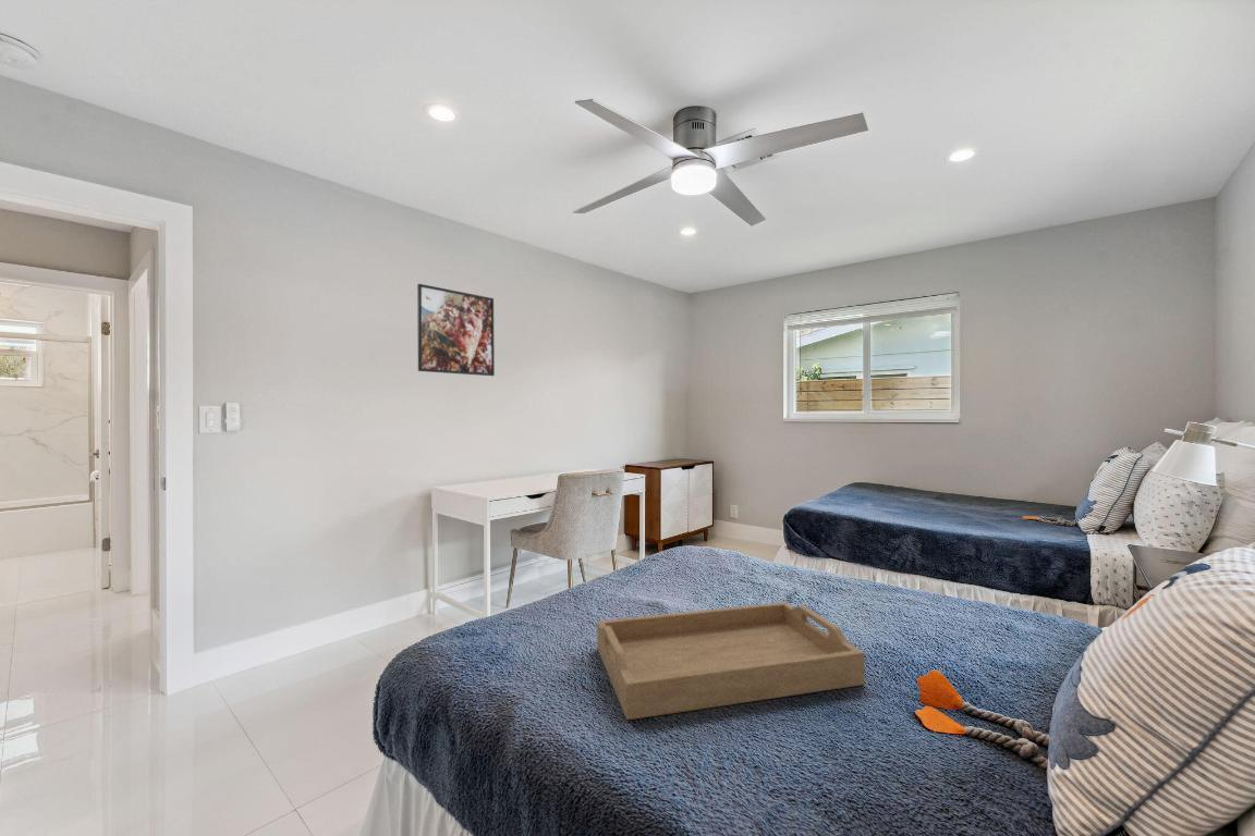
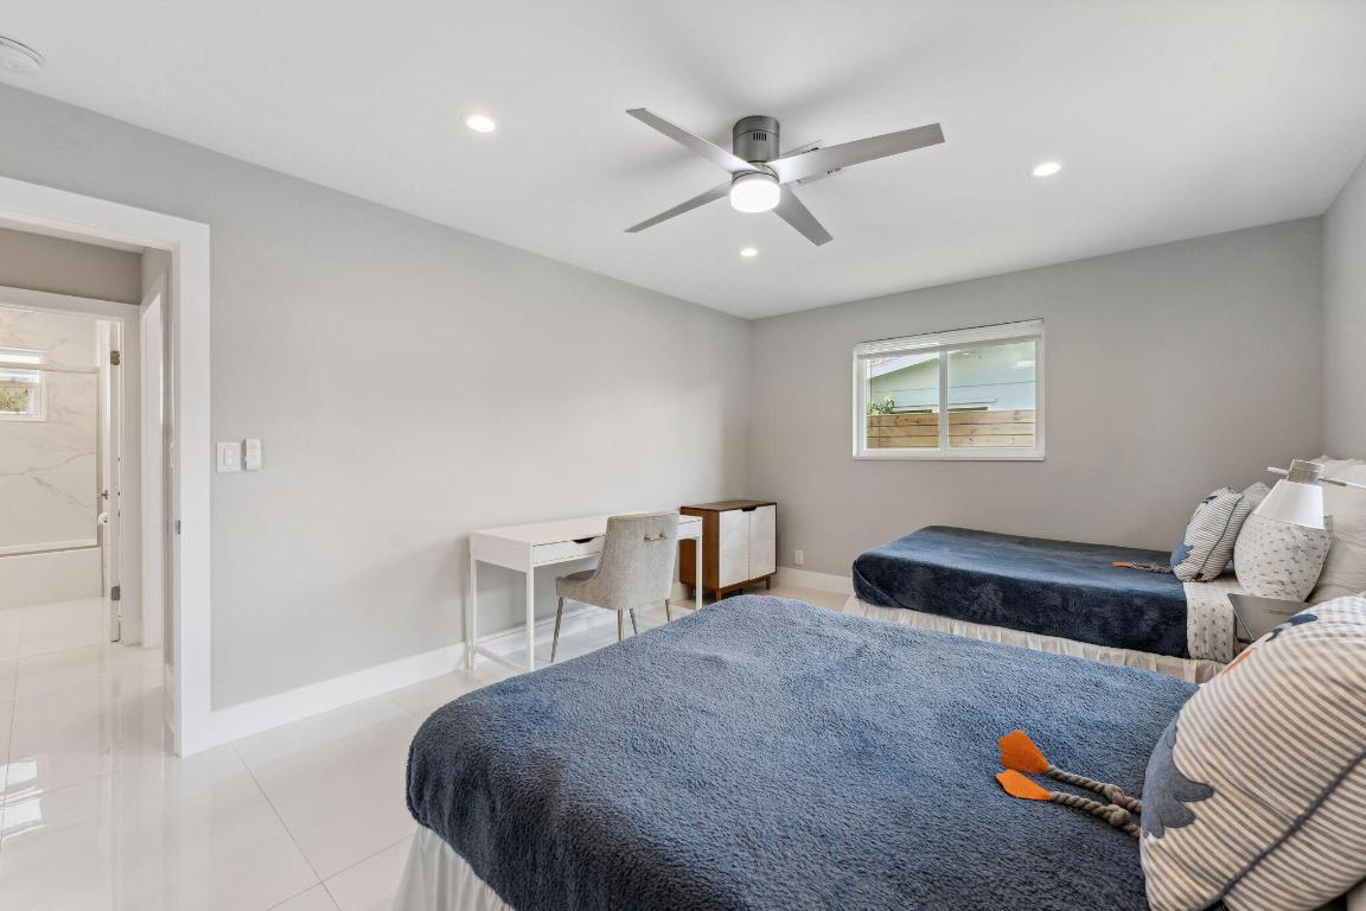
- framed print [416,283,496,377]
- serving tray [596,601,865,721]
